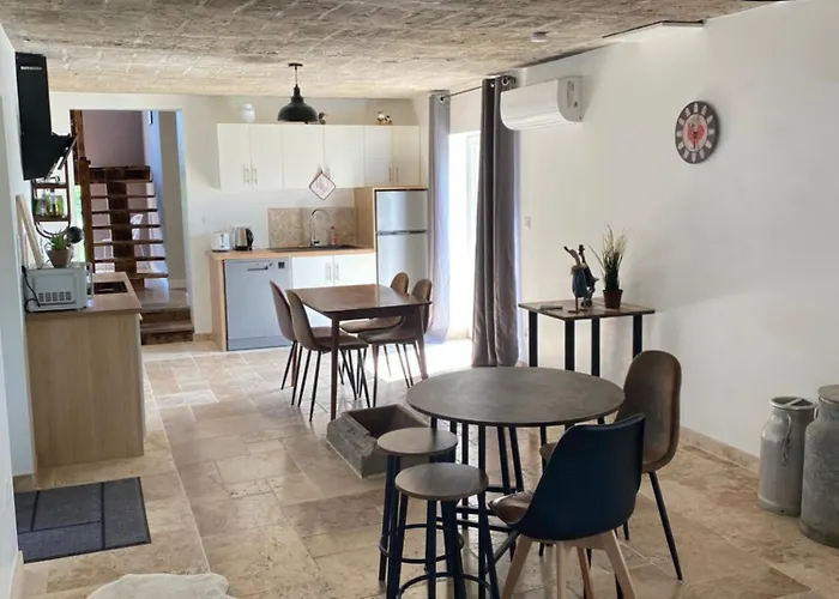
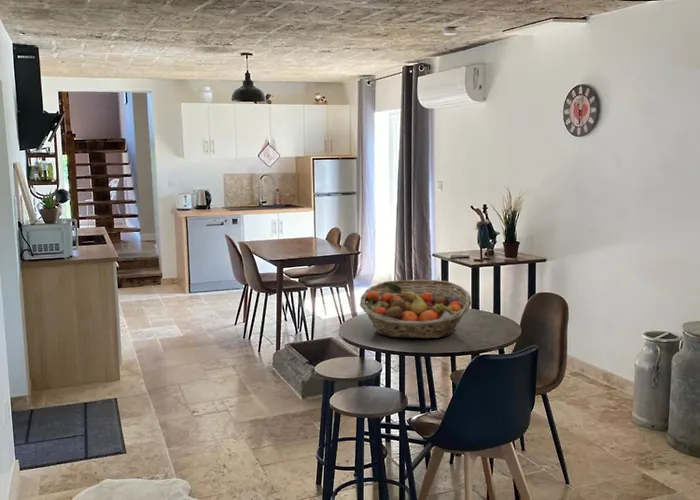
+ fruit basket [359,279,473,339]
